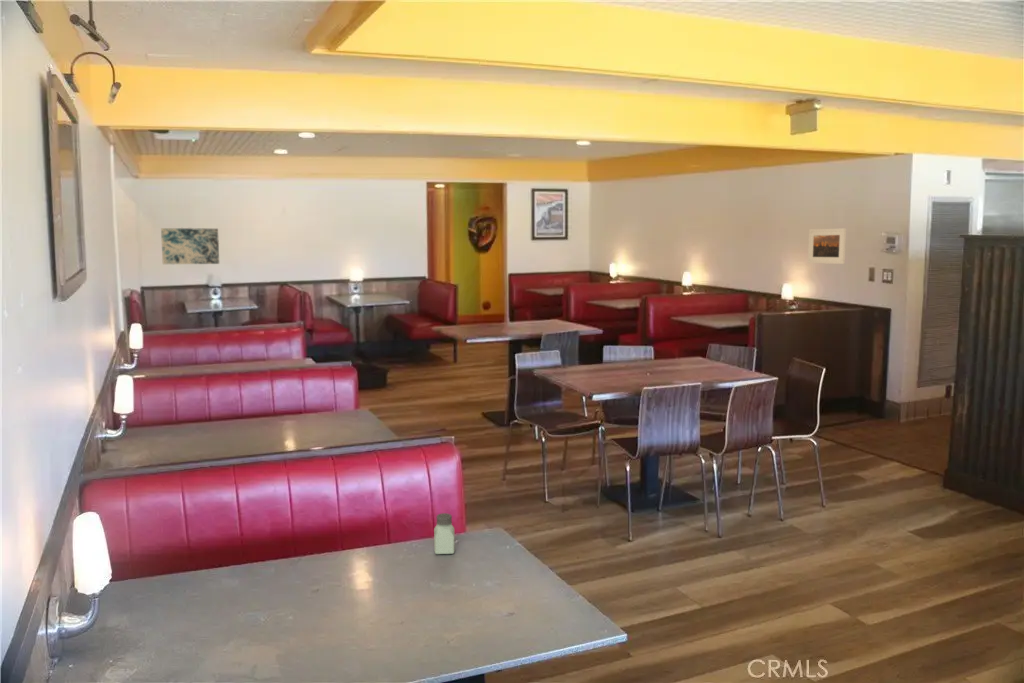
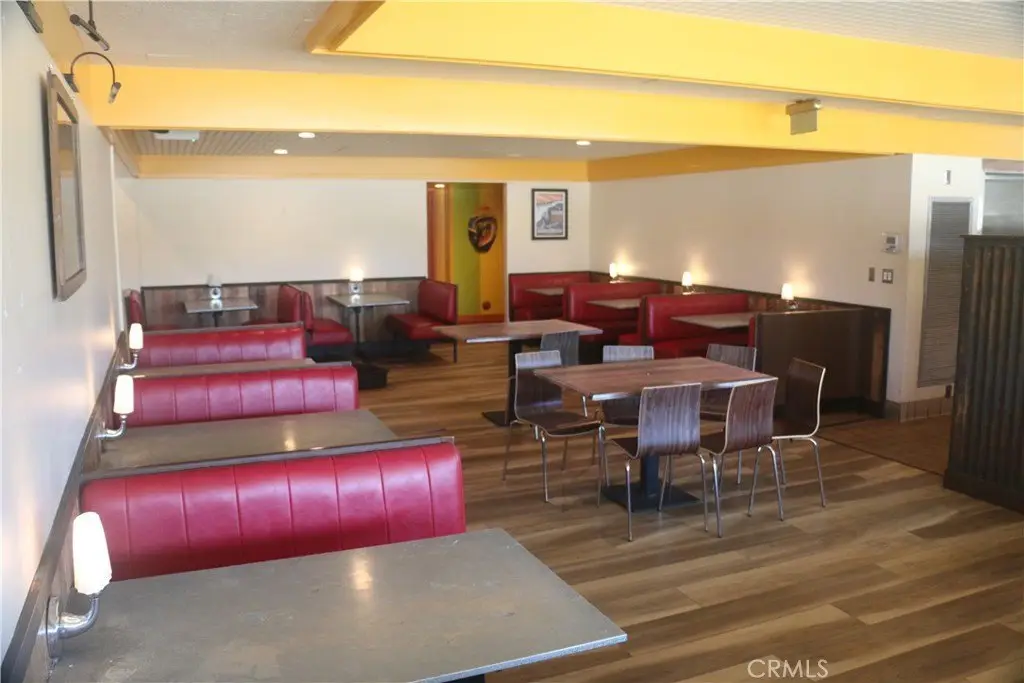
- saltshaker [433,512,456,555]
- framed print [807,227,847,265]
- wall art [160,227,220,265]
